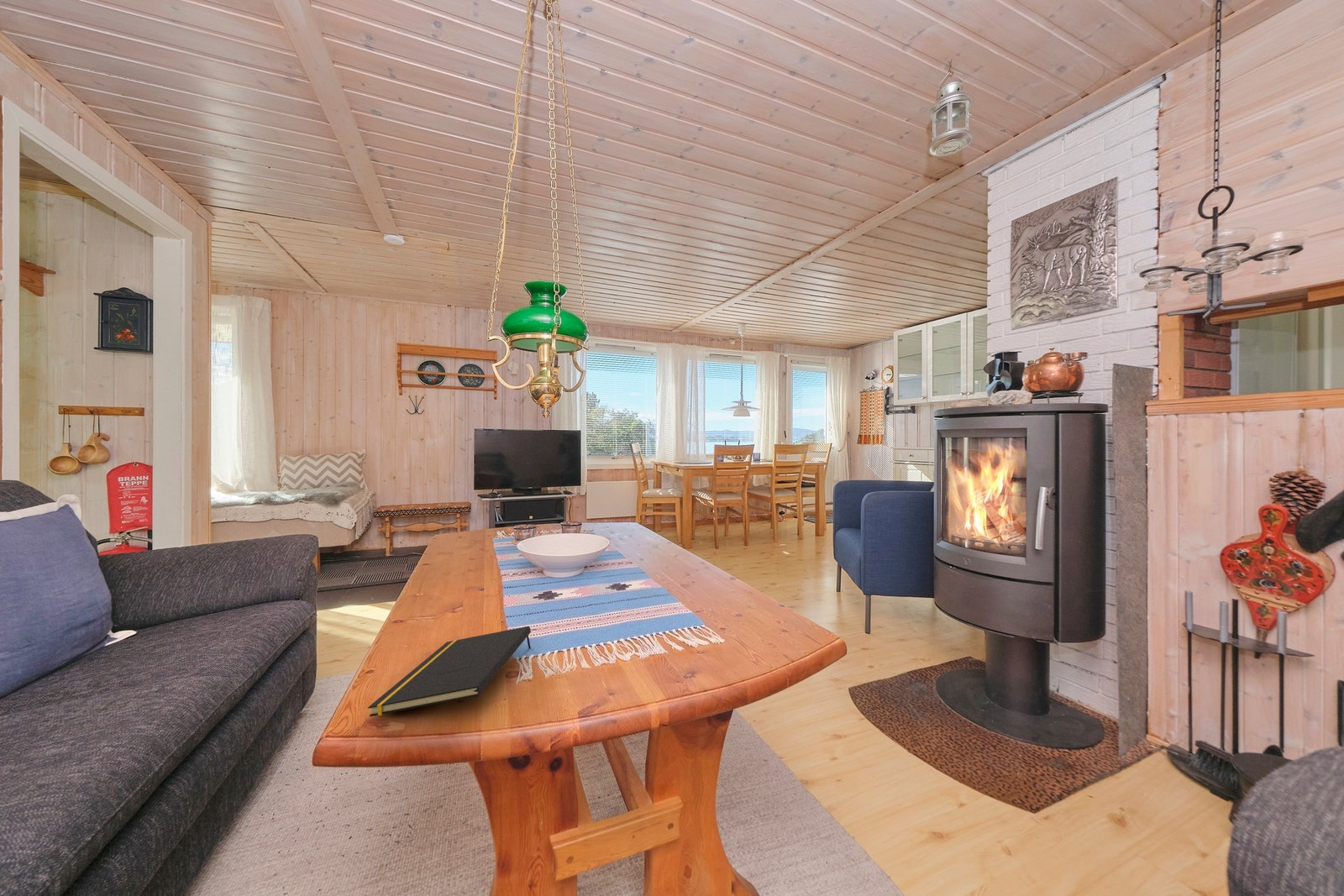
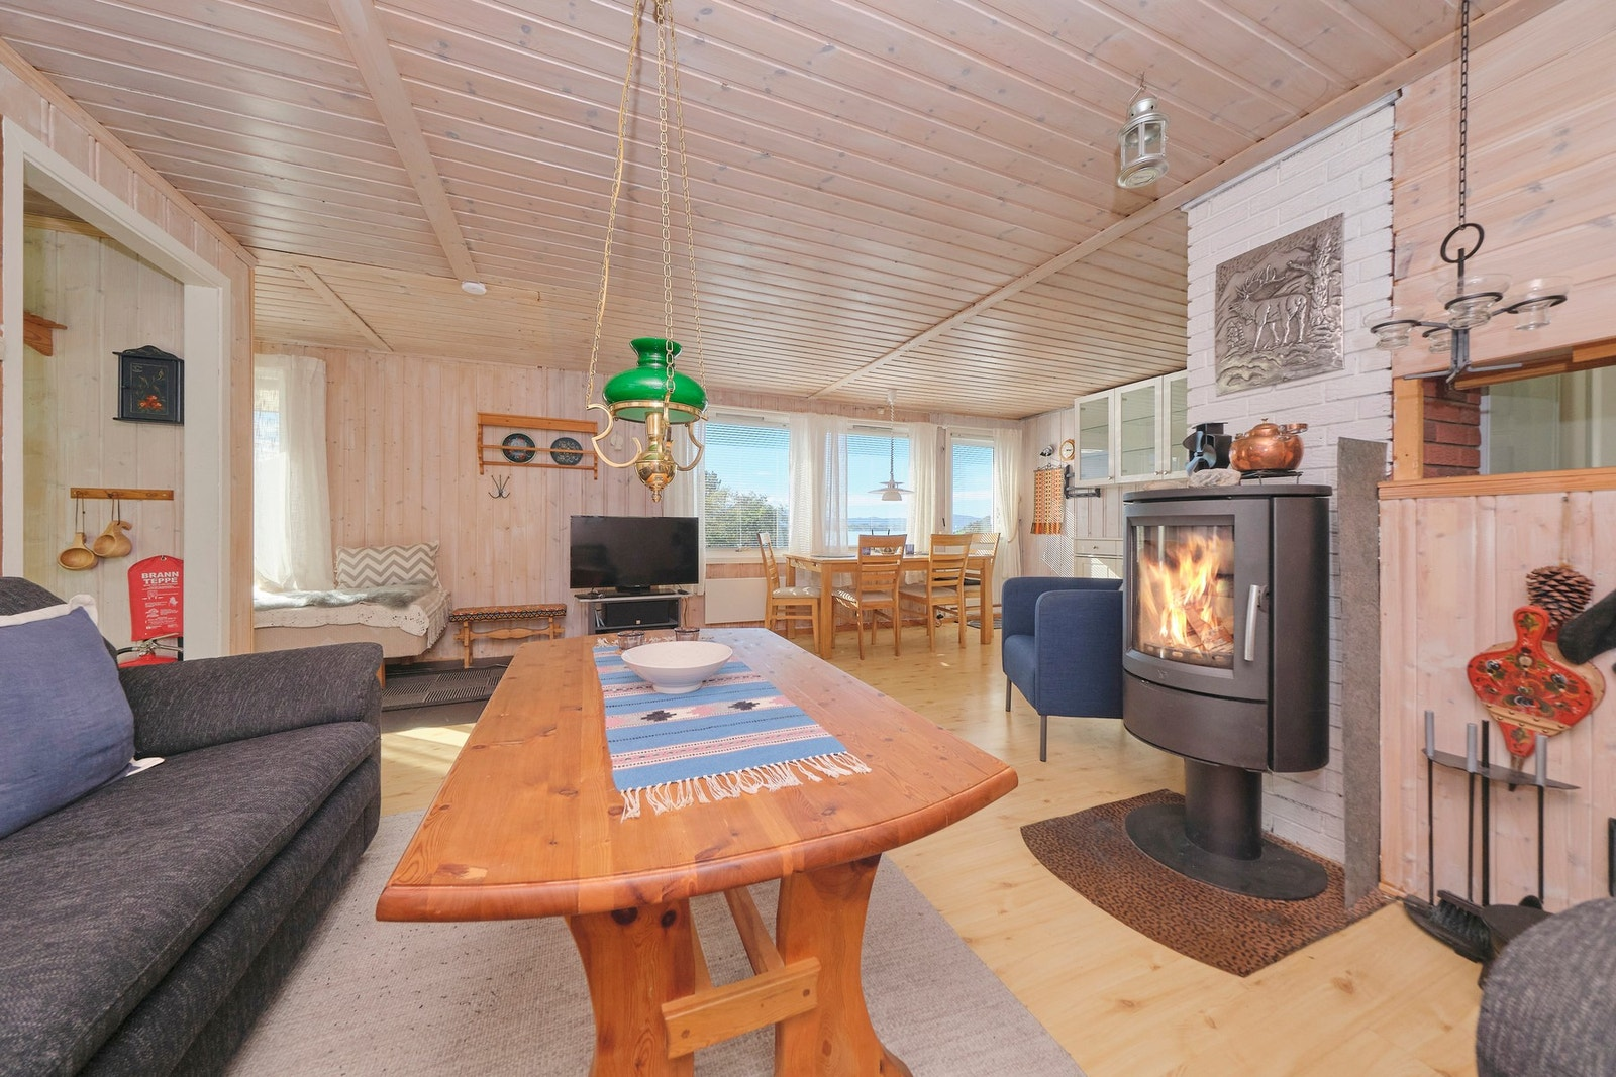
- notepad [367,626,532,717]
